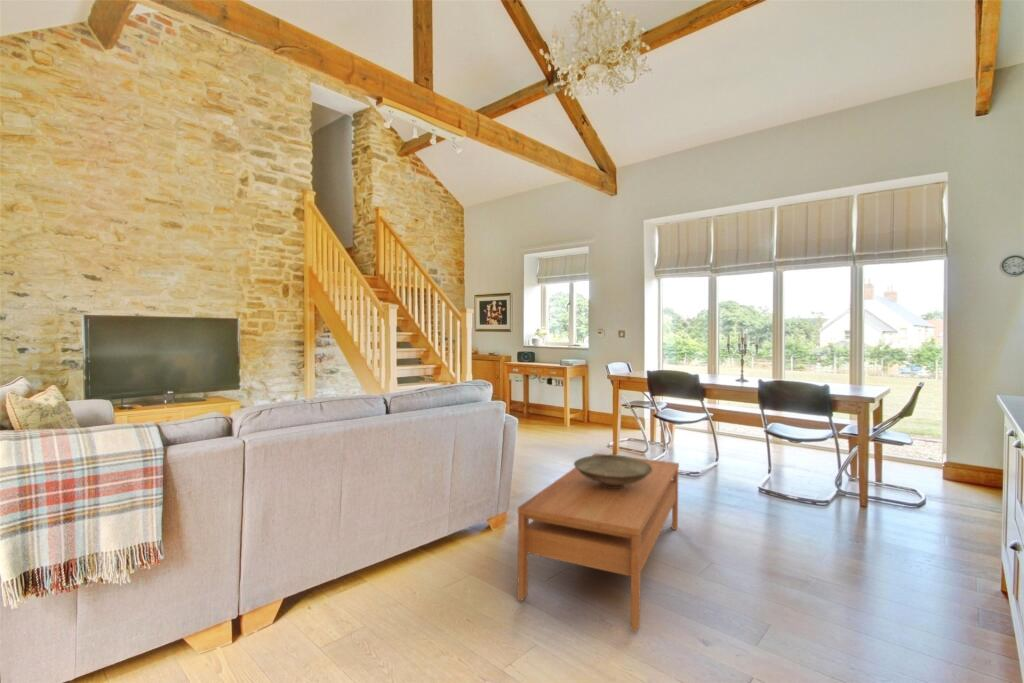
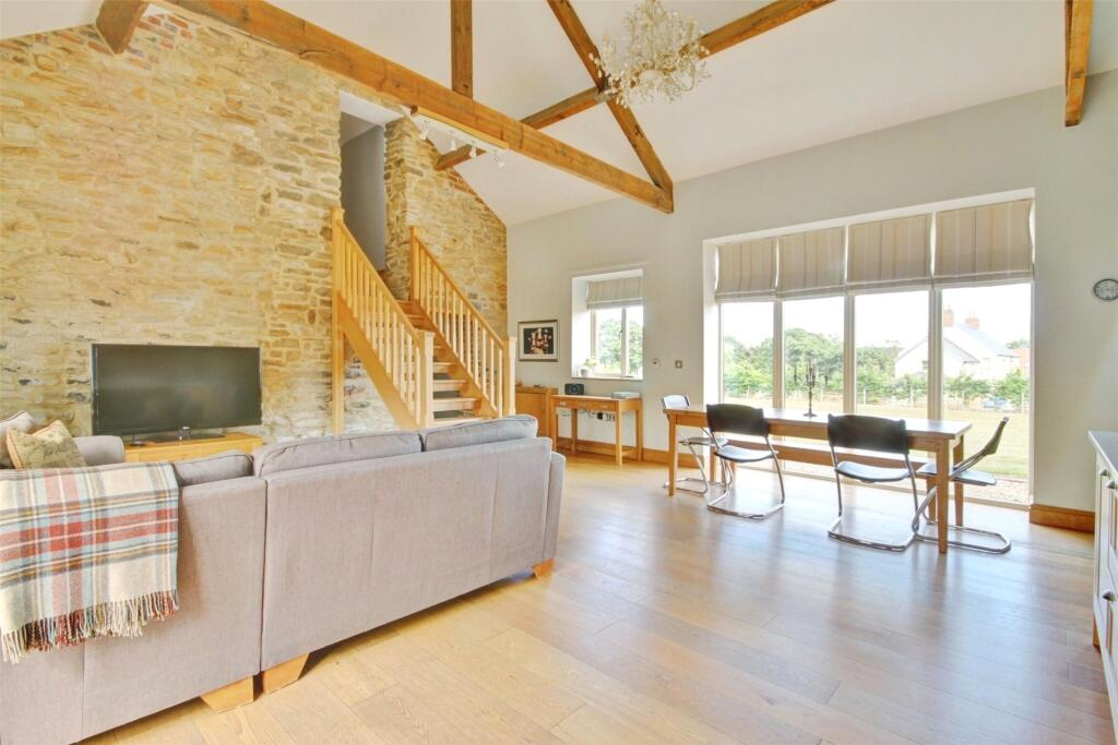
- decorative bowl [573,454,652,488]
- coffee table [516,452,680,633]
